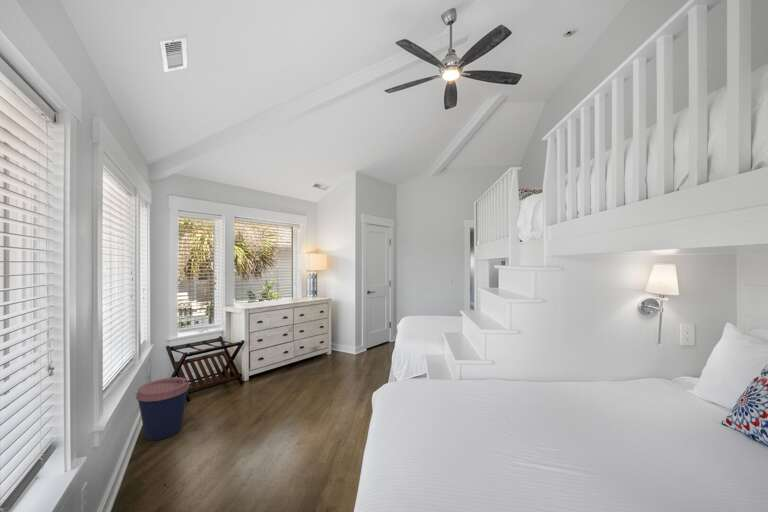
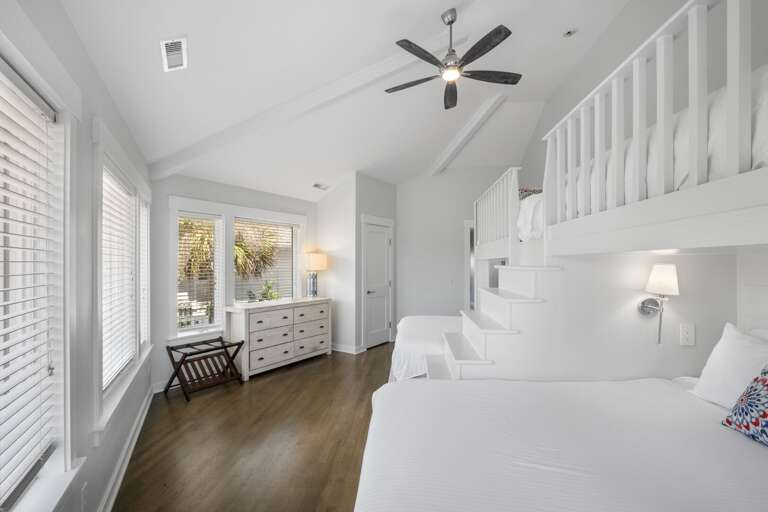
- coffee cup [135,376,190,441]
